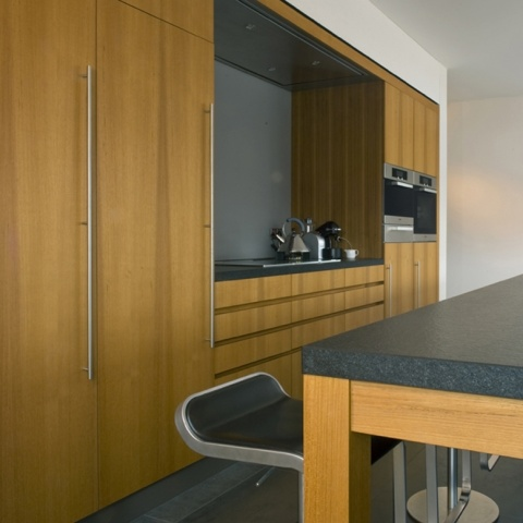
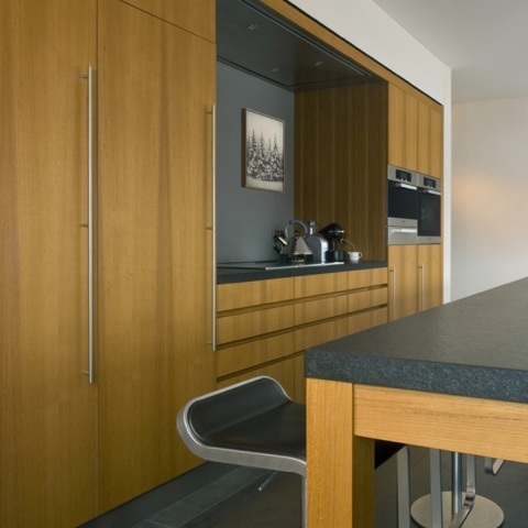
+ wall art [240,107,286,194]
